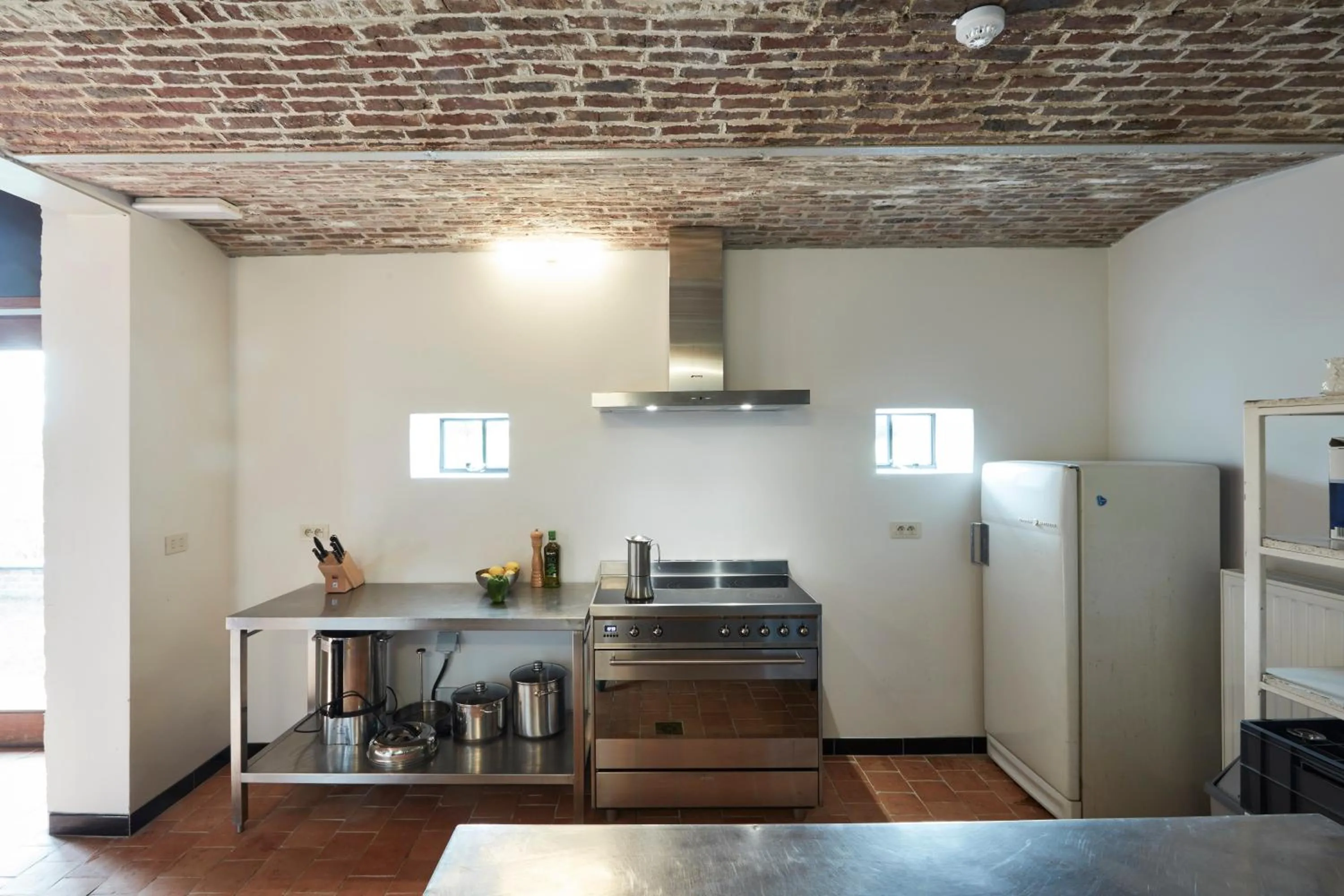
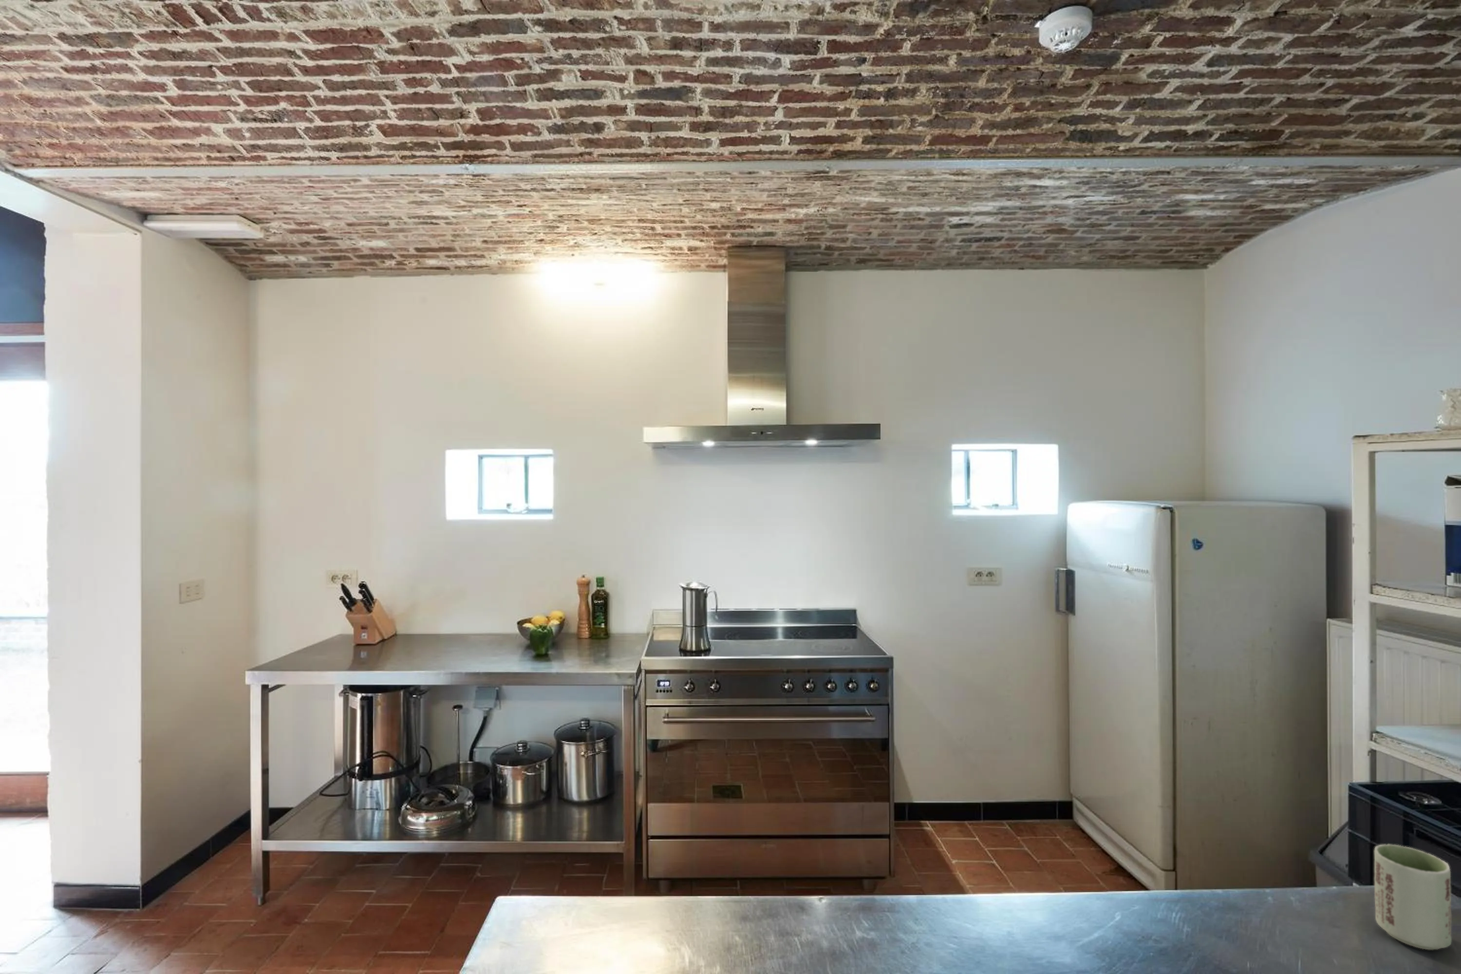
+ cup [1374,844,1452,950]
